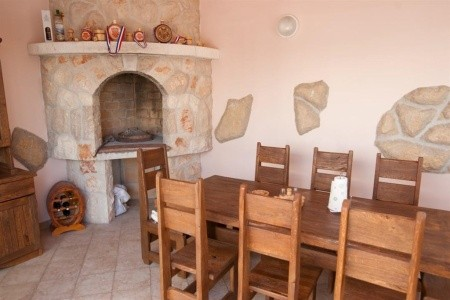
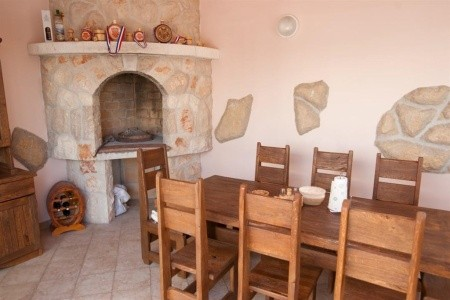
+ bowl [298,185,327,206]
